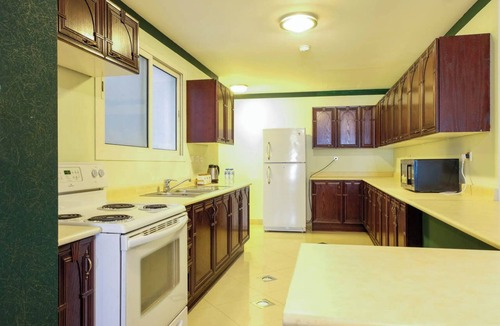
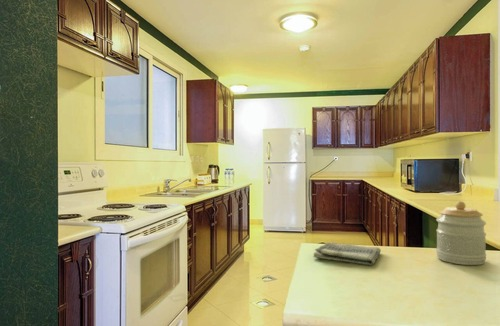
+ jar [435,200,487,266]
+ dish towel [312,241,382,266]
